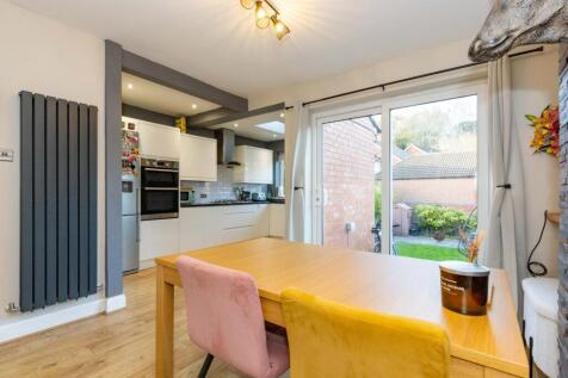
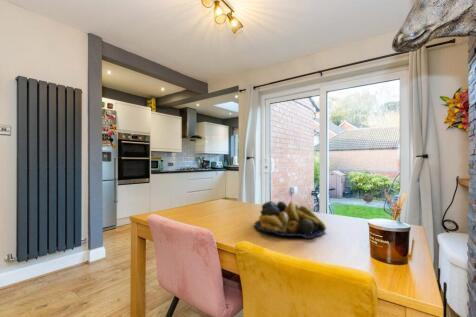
+ fruit bowl [254,200,327,239]
